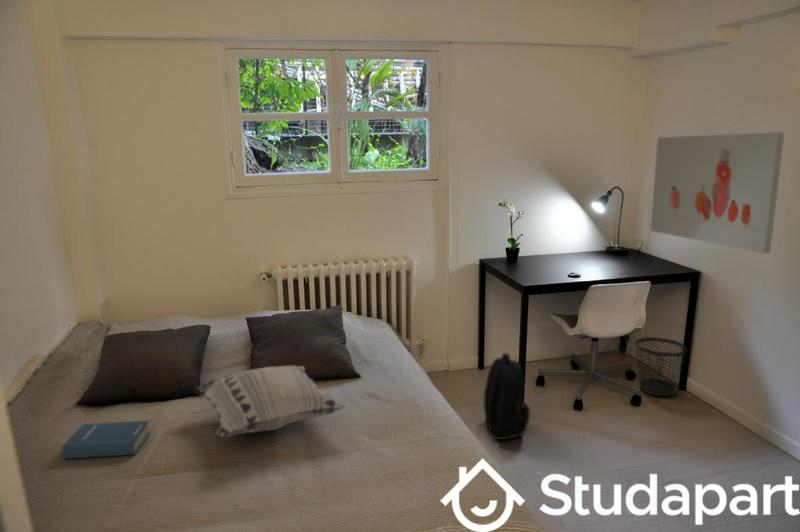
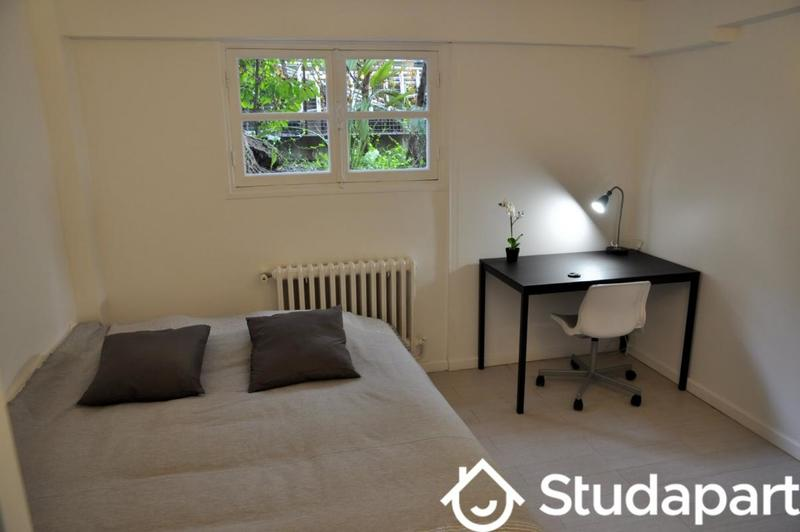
- hardback book [61,420,151,460]
- backpack [483,352,531,441]
- decorative pillow [193,365,346,439]
- wall art [650,131,785,255]
- wastebasket [634,336,688,397]
